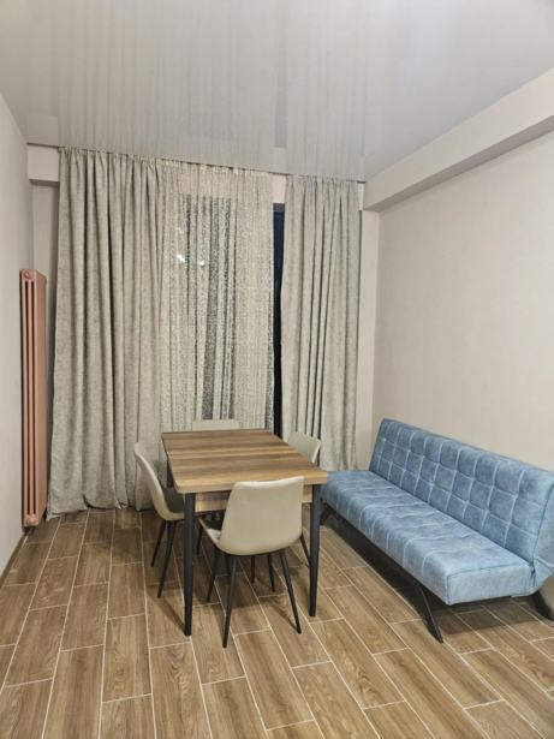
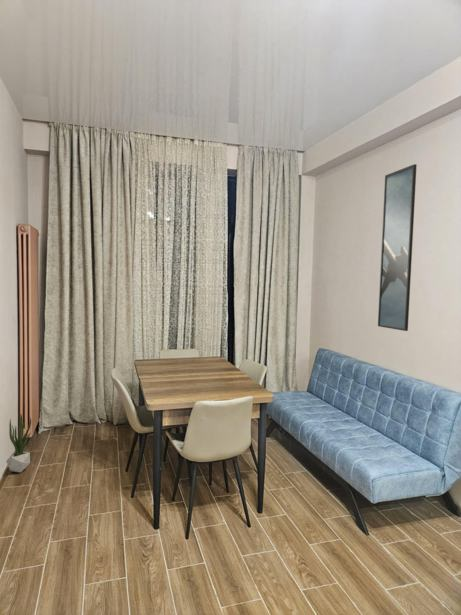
+ potted plant [5,414,32,473]
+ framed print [377,163,418,332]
